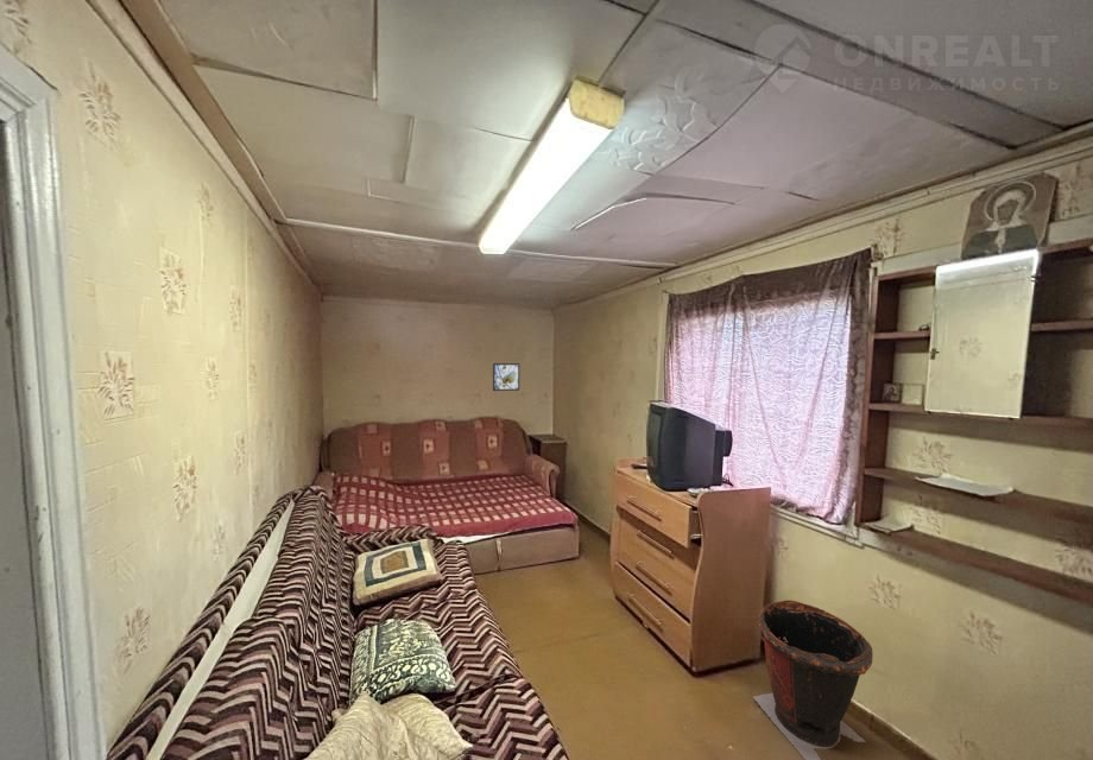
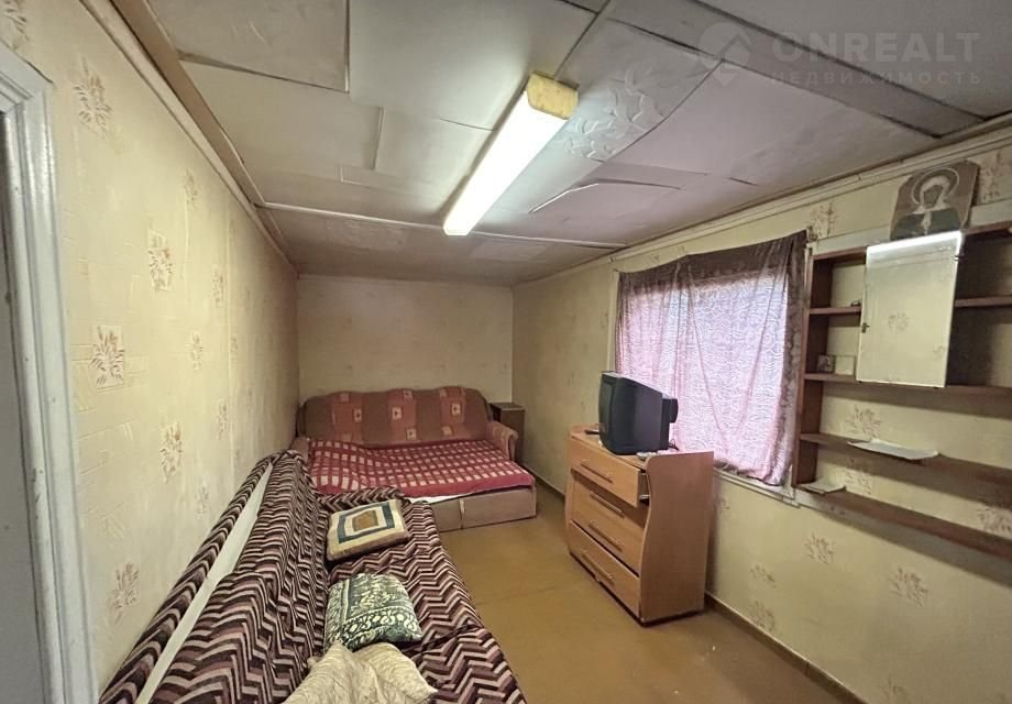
- waste bin [752,600,874,760]
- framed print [492,362,520,392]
